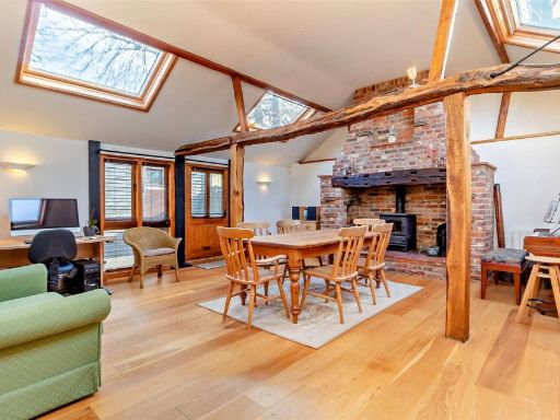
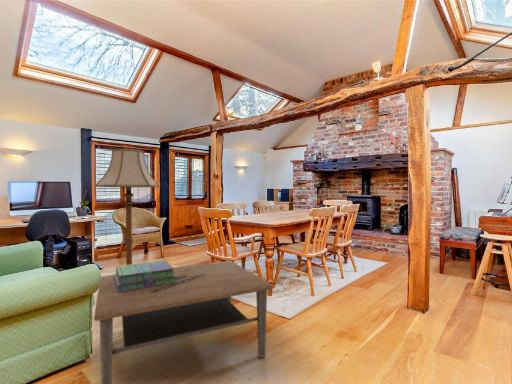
+ coffee table [93,260,274,384]
+ stack of books [113,259,176,292]
+ floor lamp [94,145,160,265]
